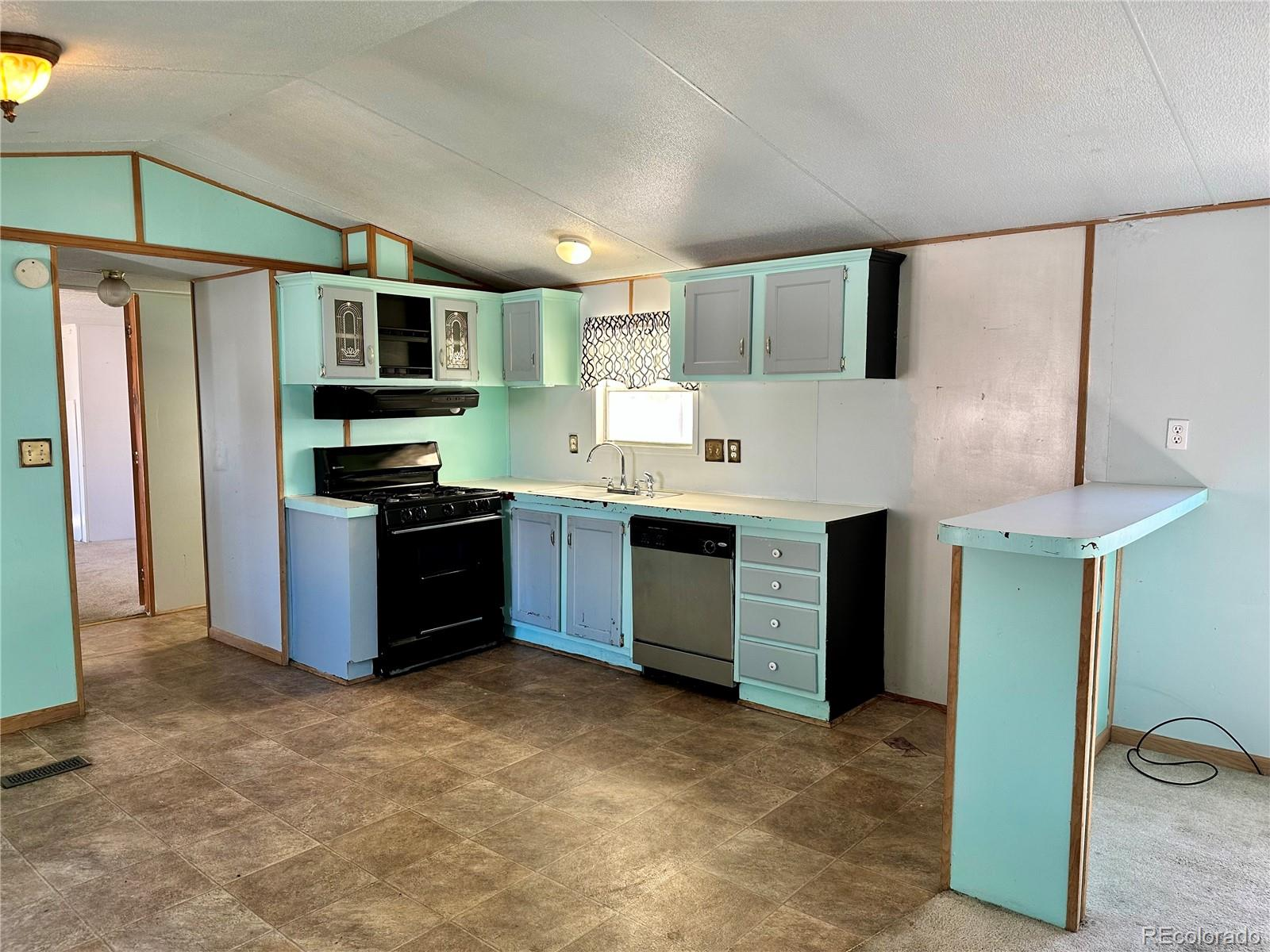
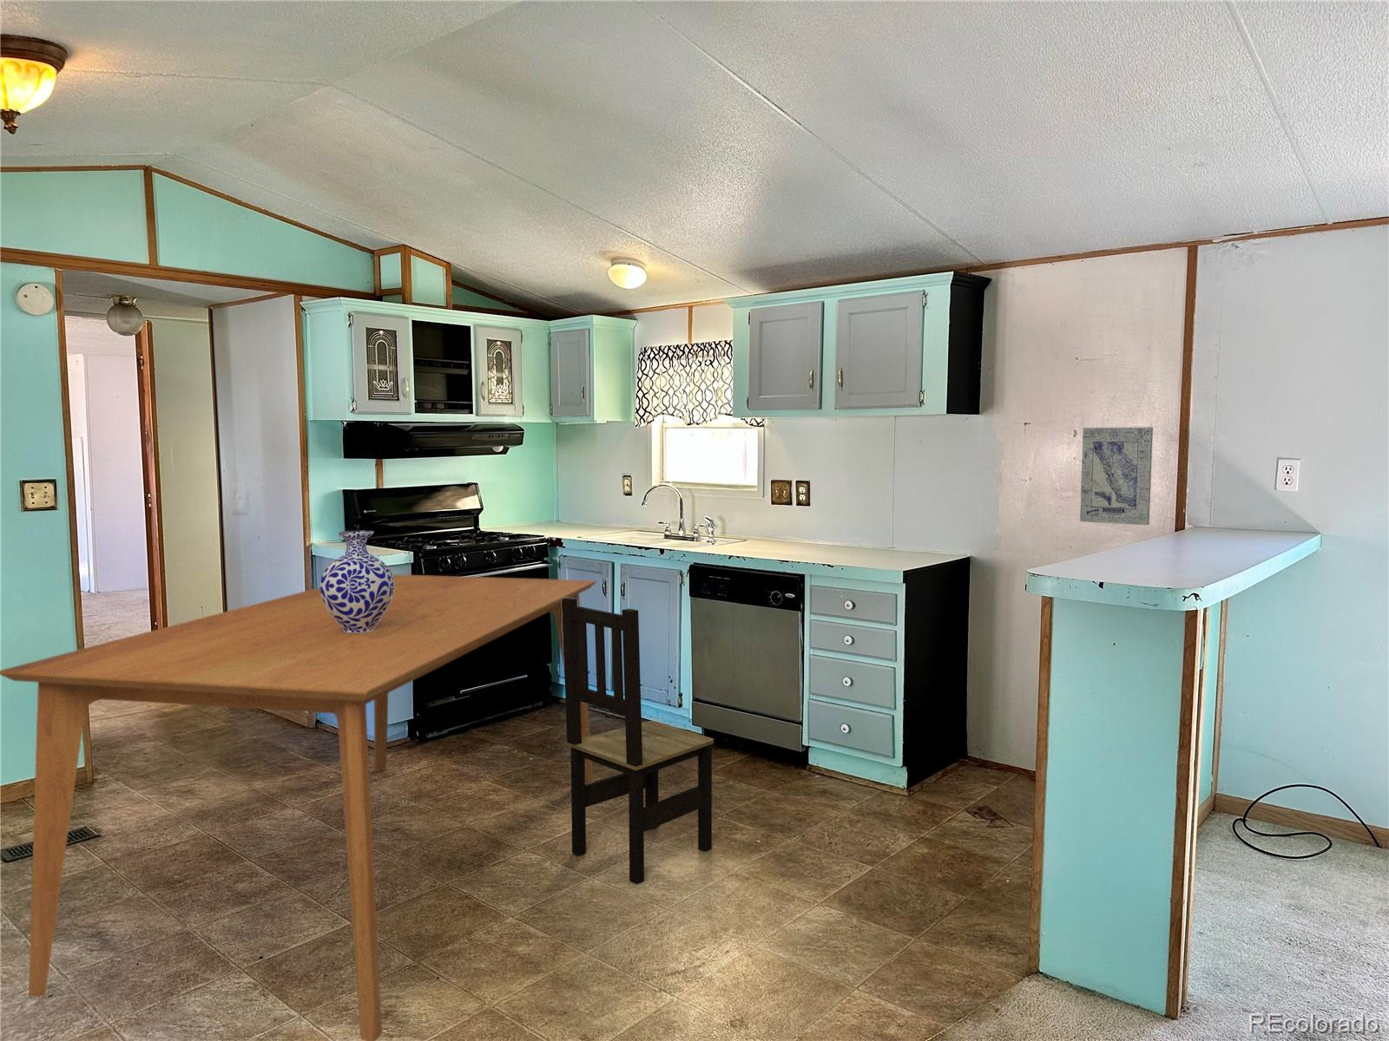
+ vase [319,530,394,632]
+ dining table [0,573,598,1041]
+ wall art [1079,426,1154,526]
+ dining chair [562,598,714,885]
